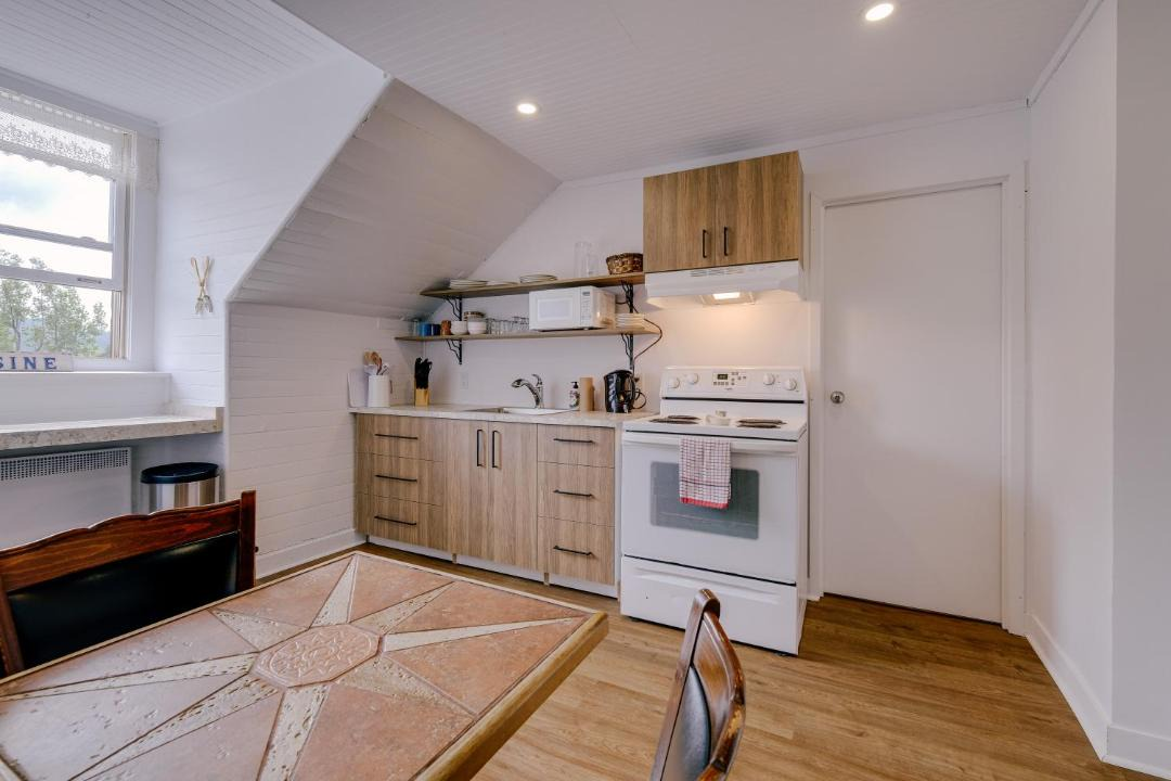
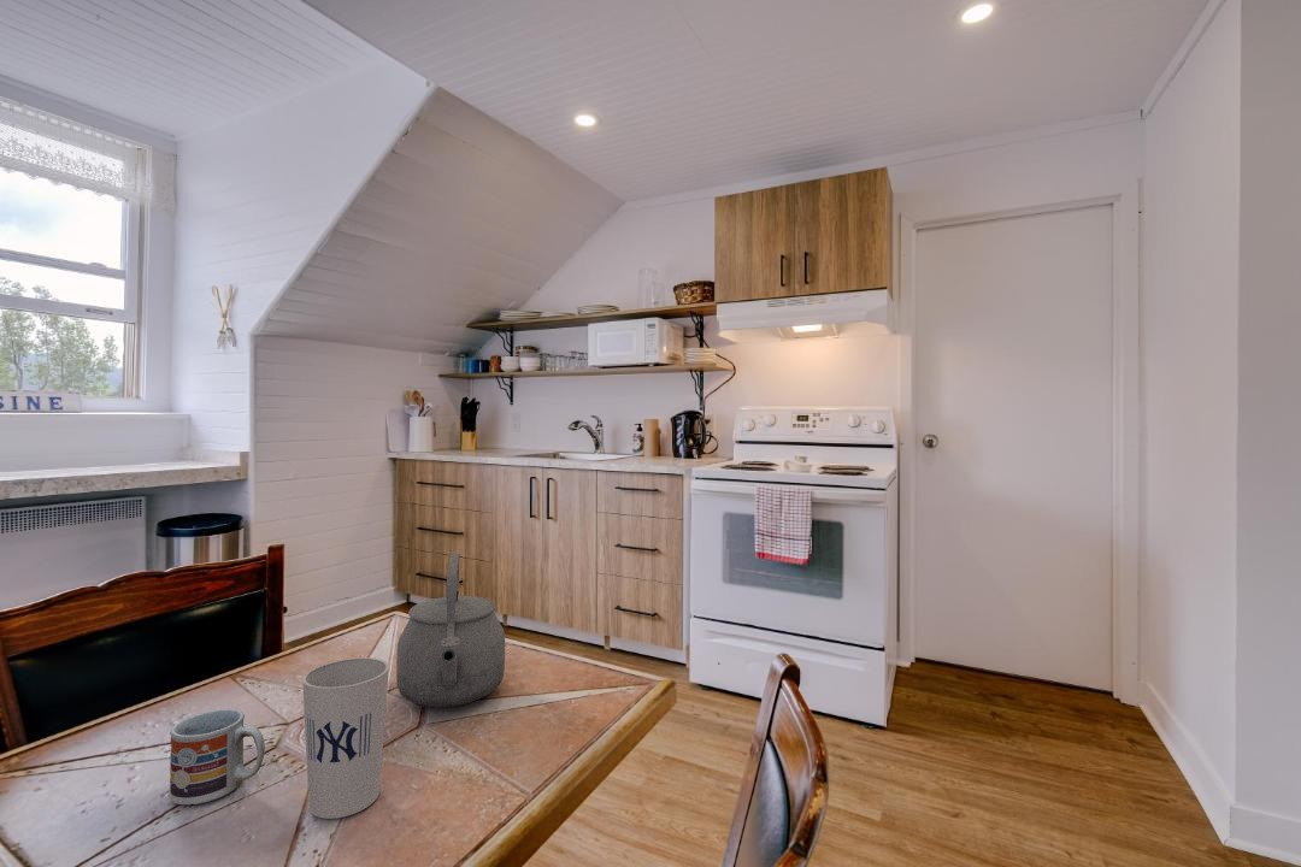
+ tea kettle [395,552,506,708]
+ cup [169,708,266,806]
+ cup [301,656,390,820]
